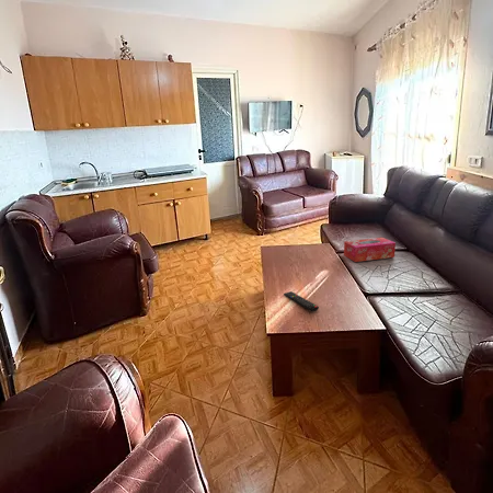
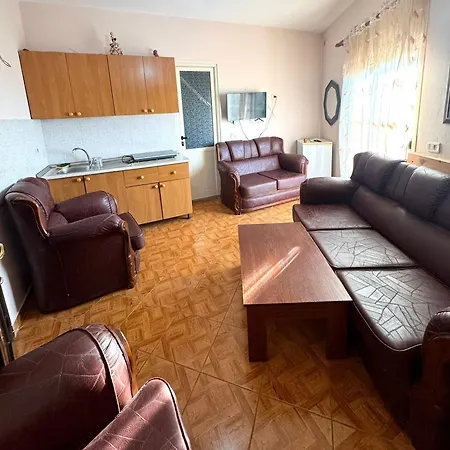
- tissue box [343,237,397,263]
- remote control [283,290,320,312]
